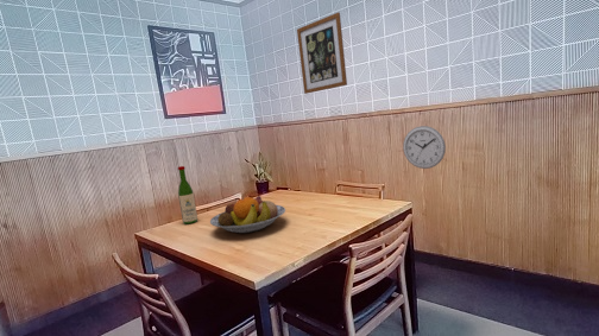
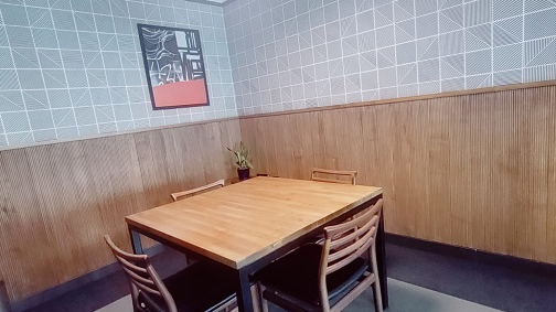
- wall art [296,11,348,95]
- wall clock [402,125,447,170]
- fruit bowl [209,195,286,234]
- wine bottle [177,165,198,226]
